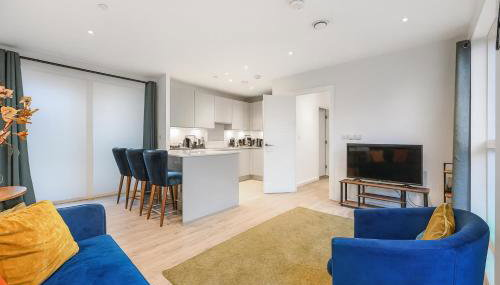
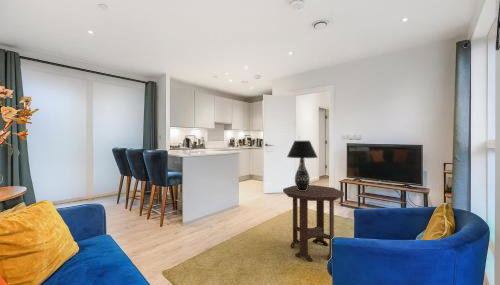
+ table lamp [286,140,319,191]
+ side table [282,184,345,262]
